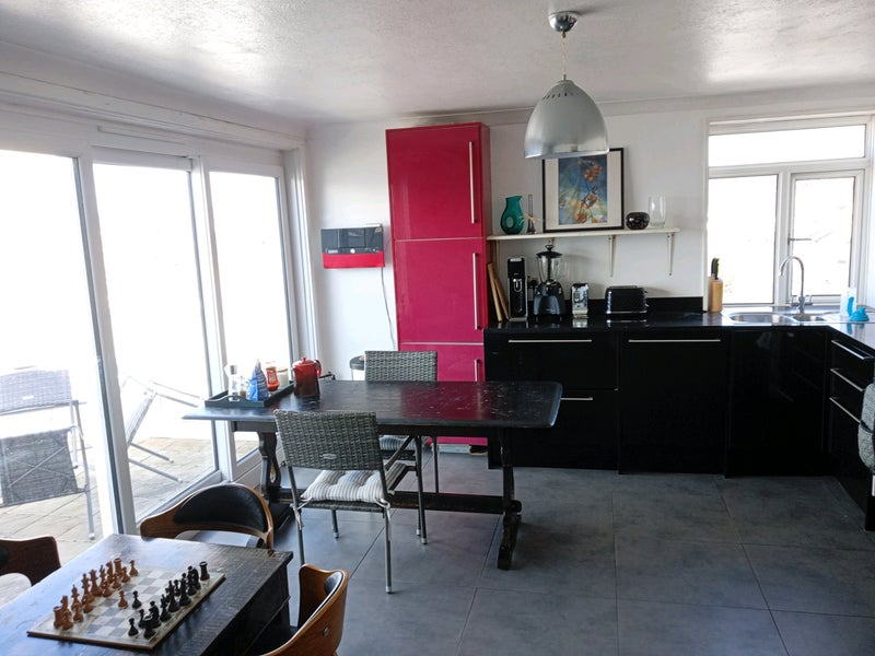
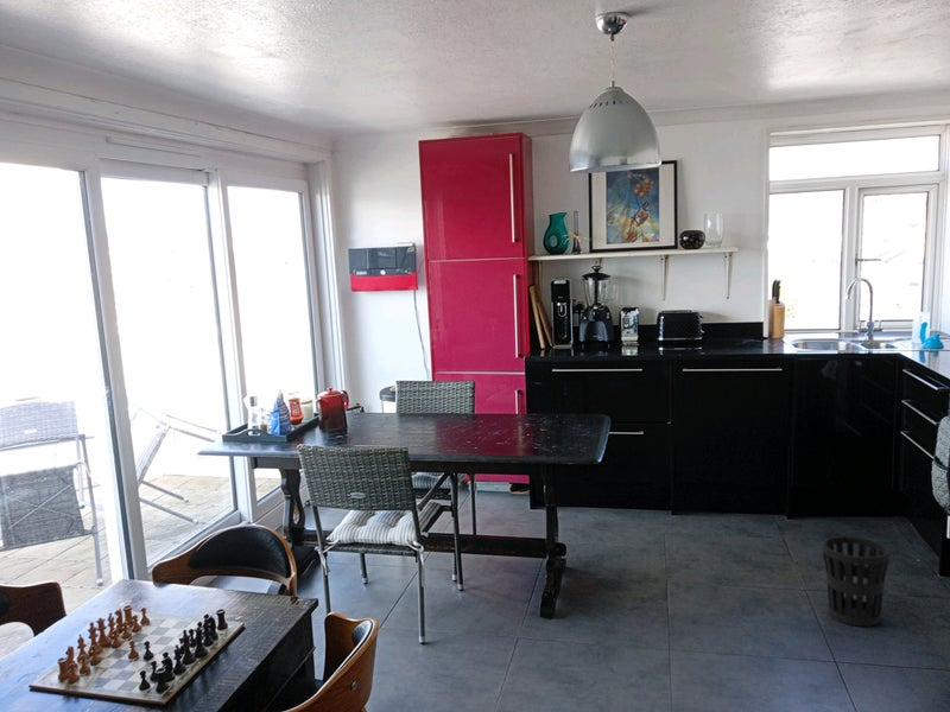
+ wastebasket [821,535,891,628]
